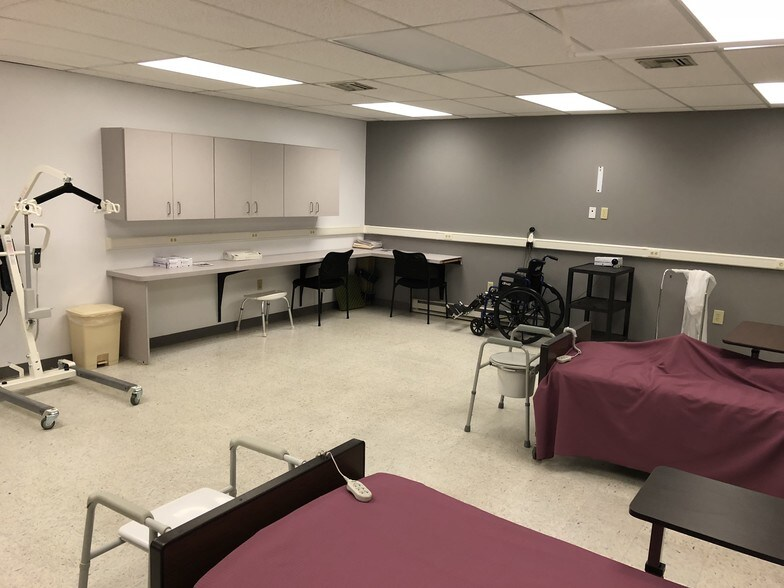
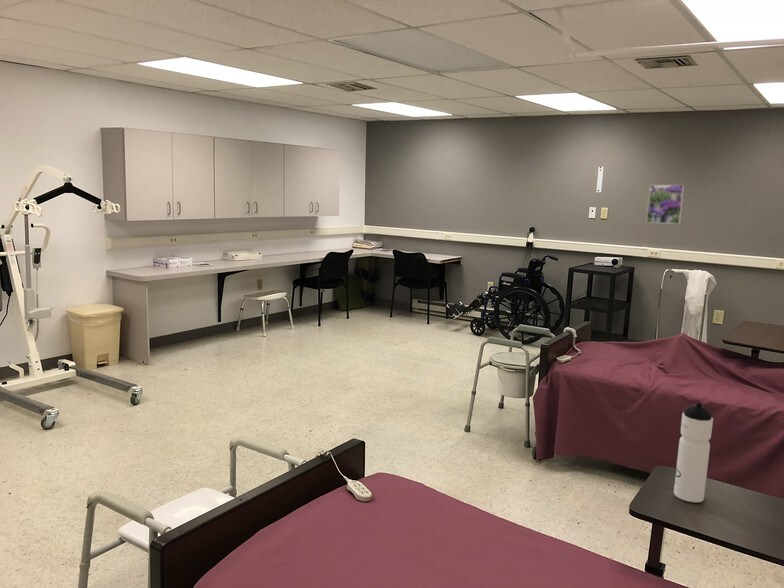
+ water bottle [673,402,714,503]
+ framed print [645,184,685,225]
